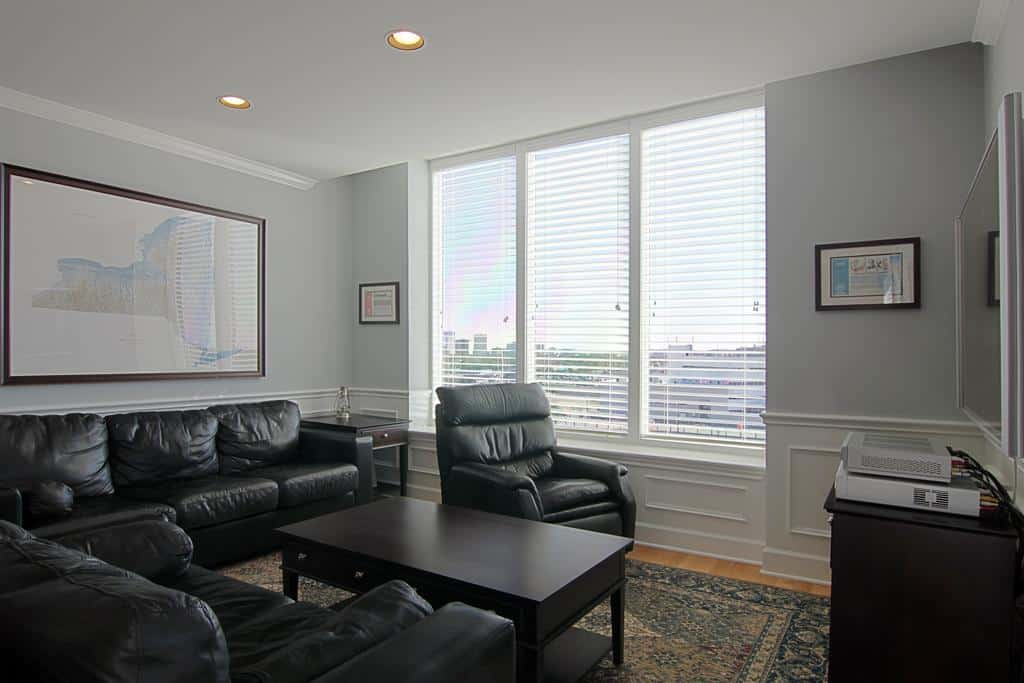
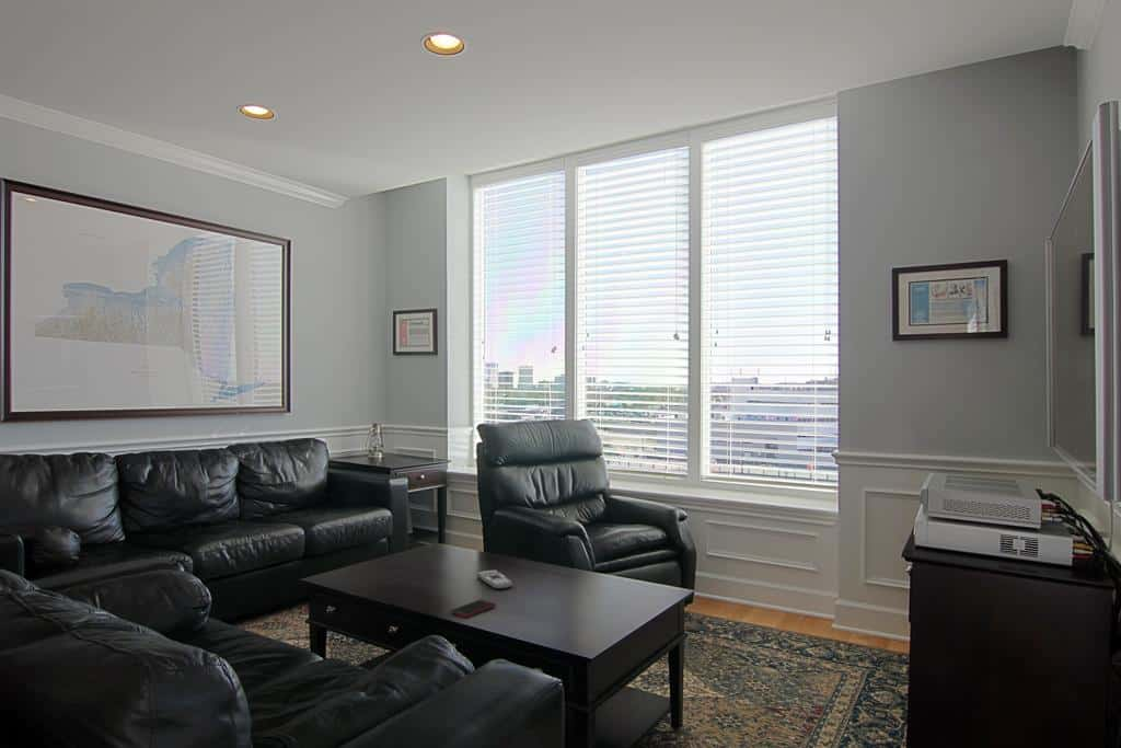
+ cell phone [450,599,497,619]
+ remote control [476,569,513,590]
